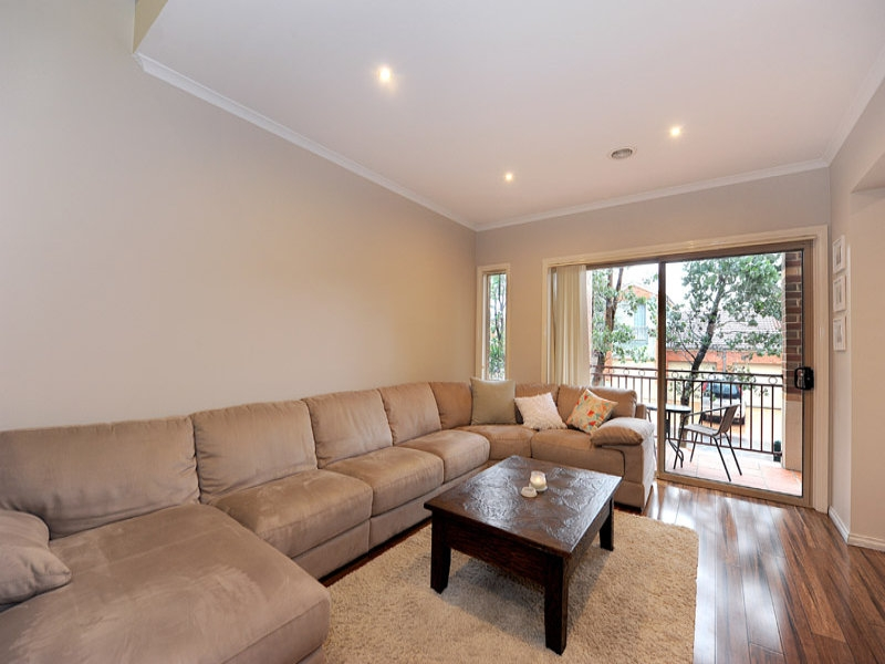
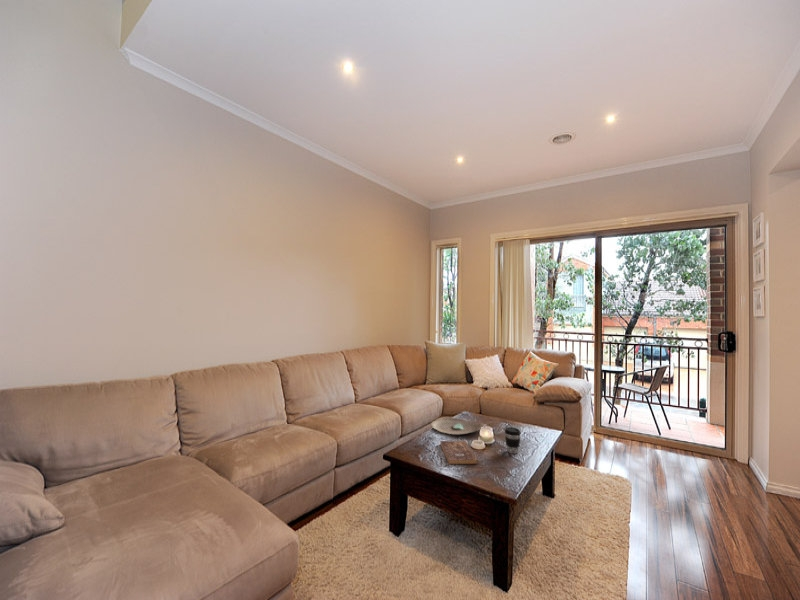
+ bible [439,440,479,465]
+ coffee cup [504,426,522,455]
+ decorative bowl [430,416,488,435]
